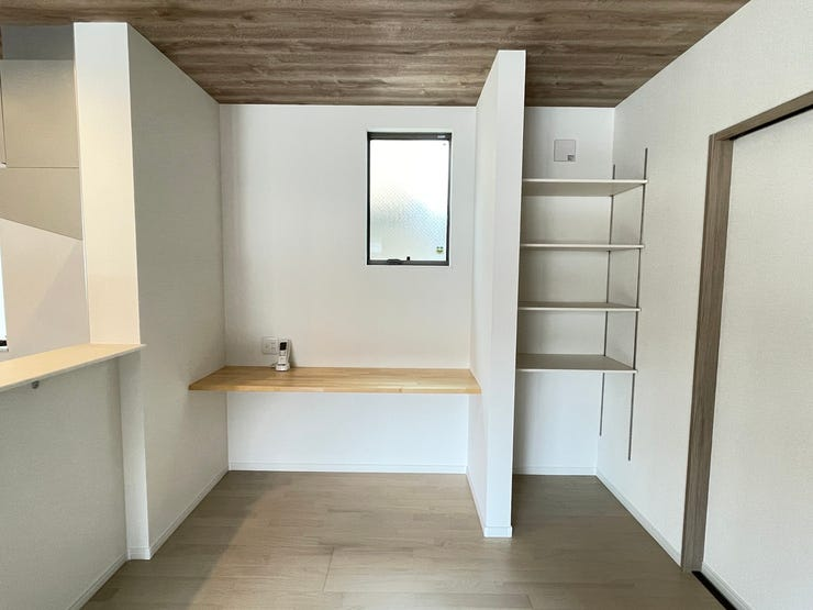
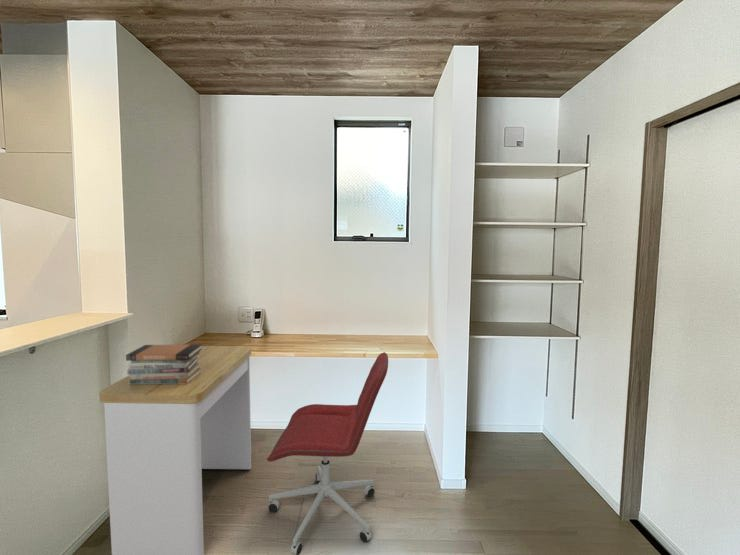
+ book stack [125,343,203,384]
+ office chair [266,351,389,555]
+ desk [98,345,252,555]
